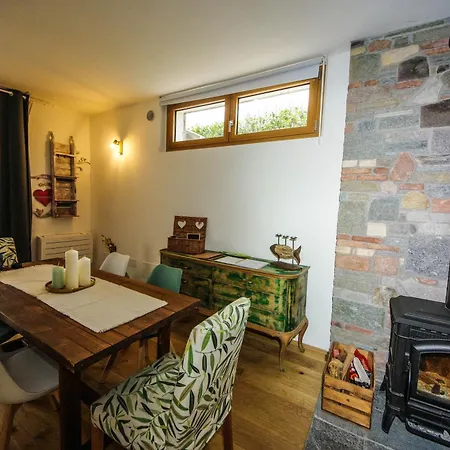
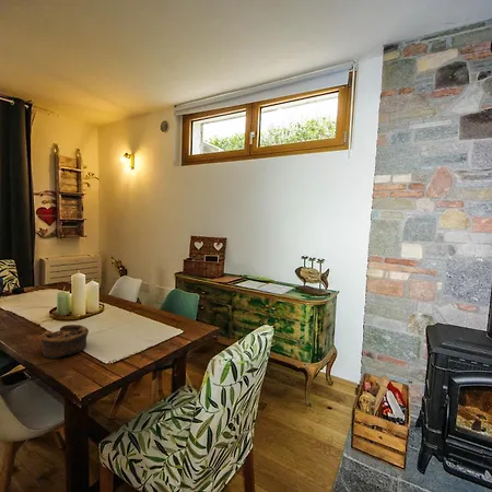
+ bowl [39,324,90,360]
